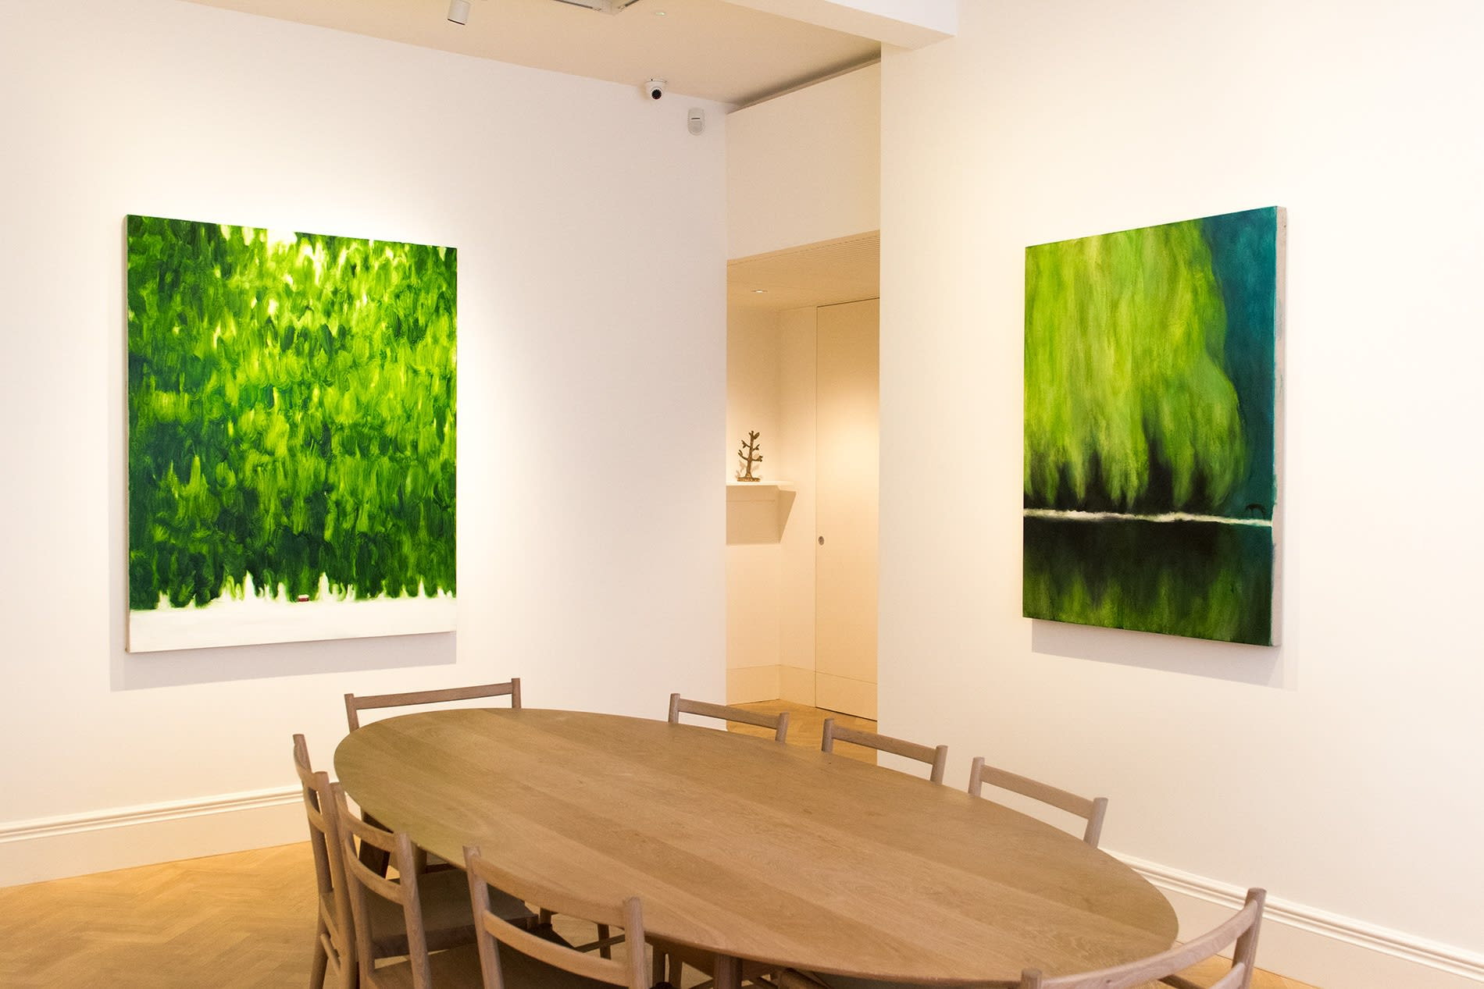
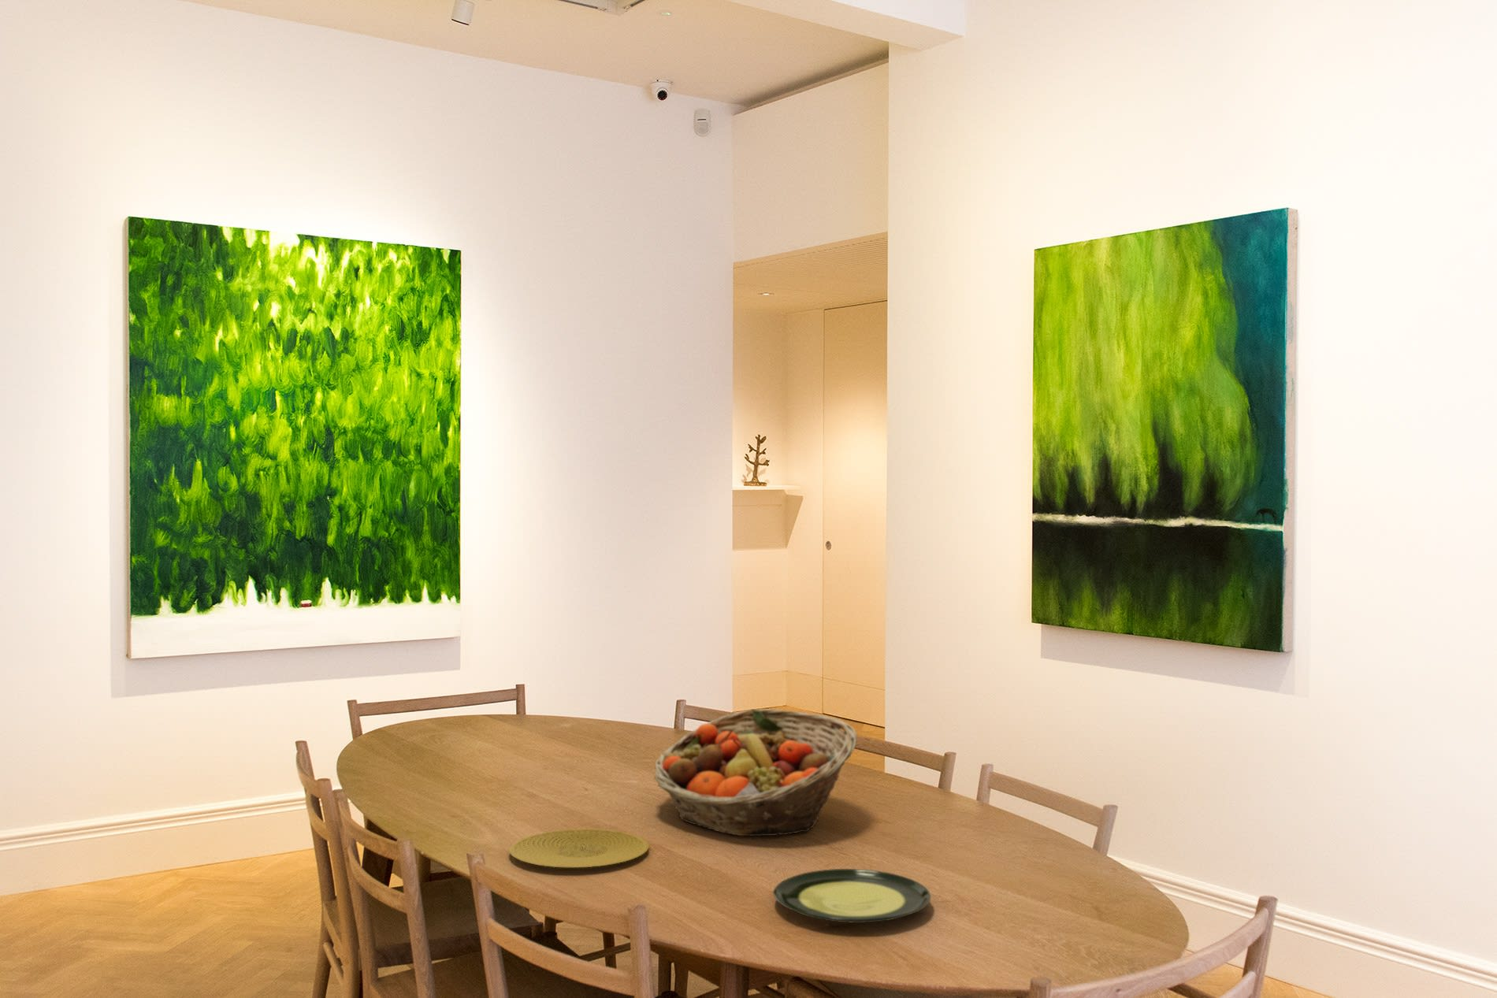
+ plate [772,868,932,924]
+ fruit basket [653,708,858,838]
+ plate [508,828,649,868]
